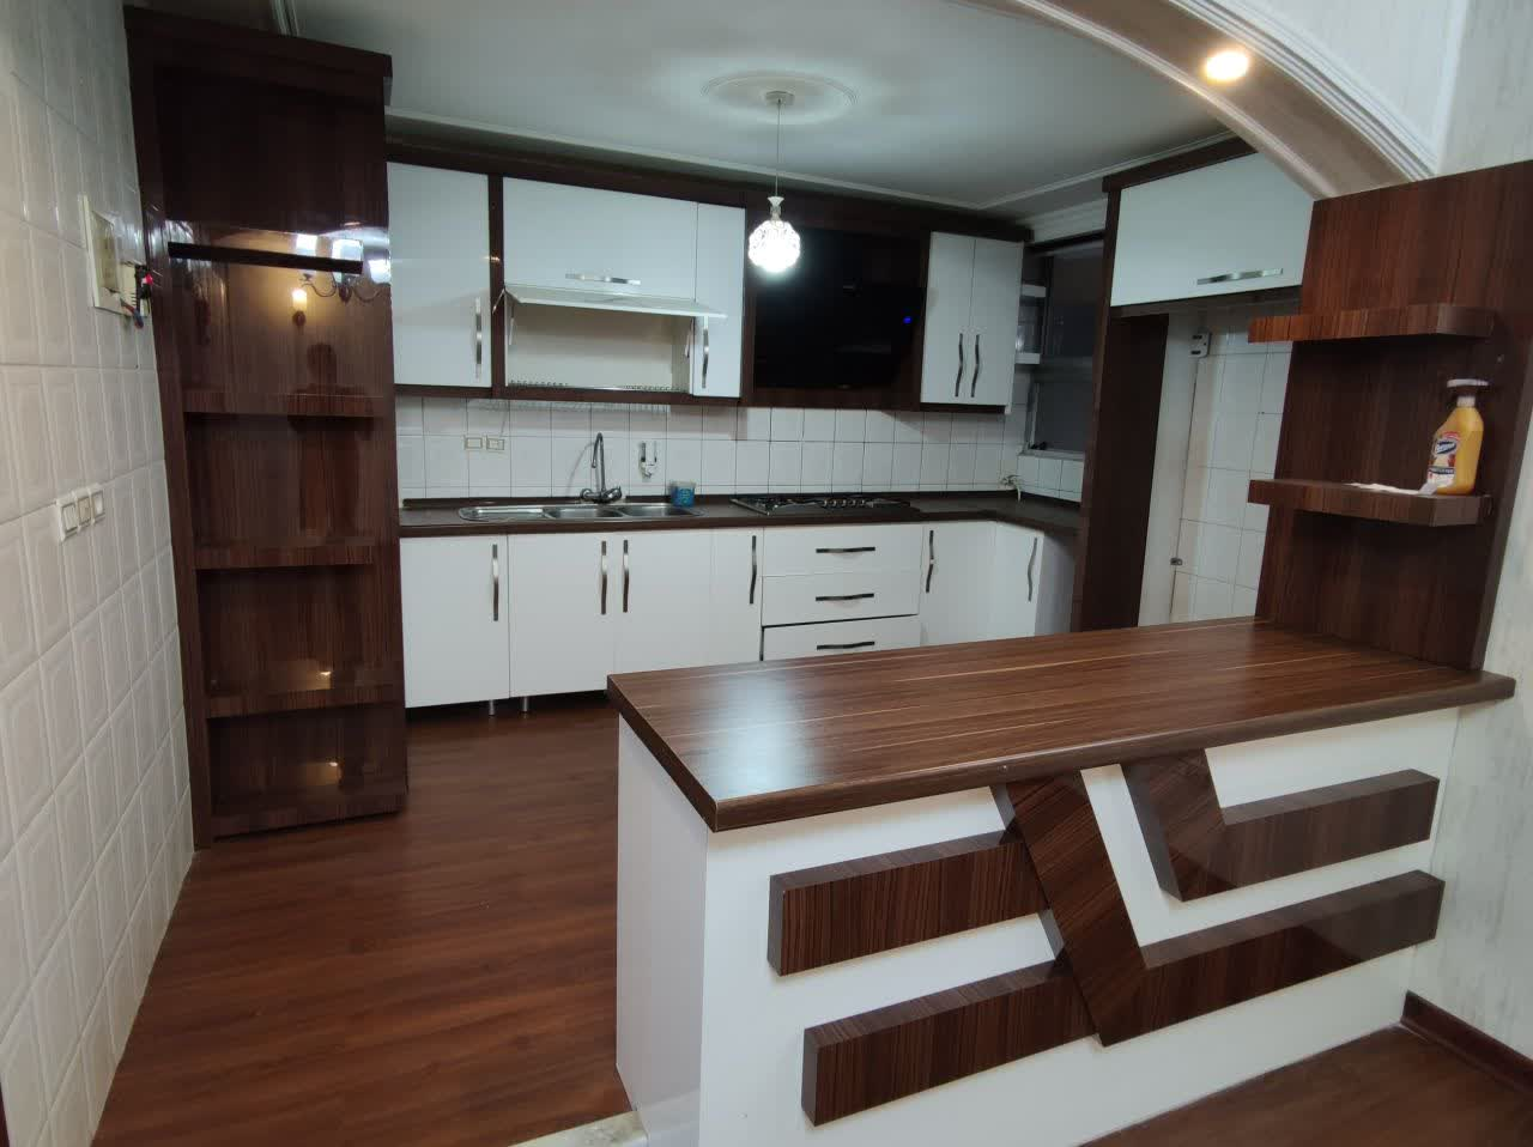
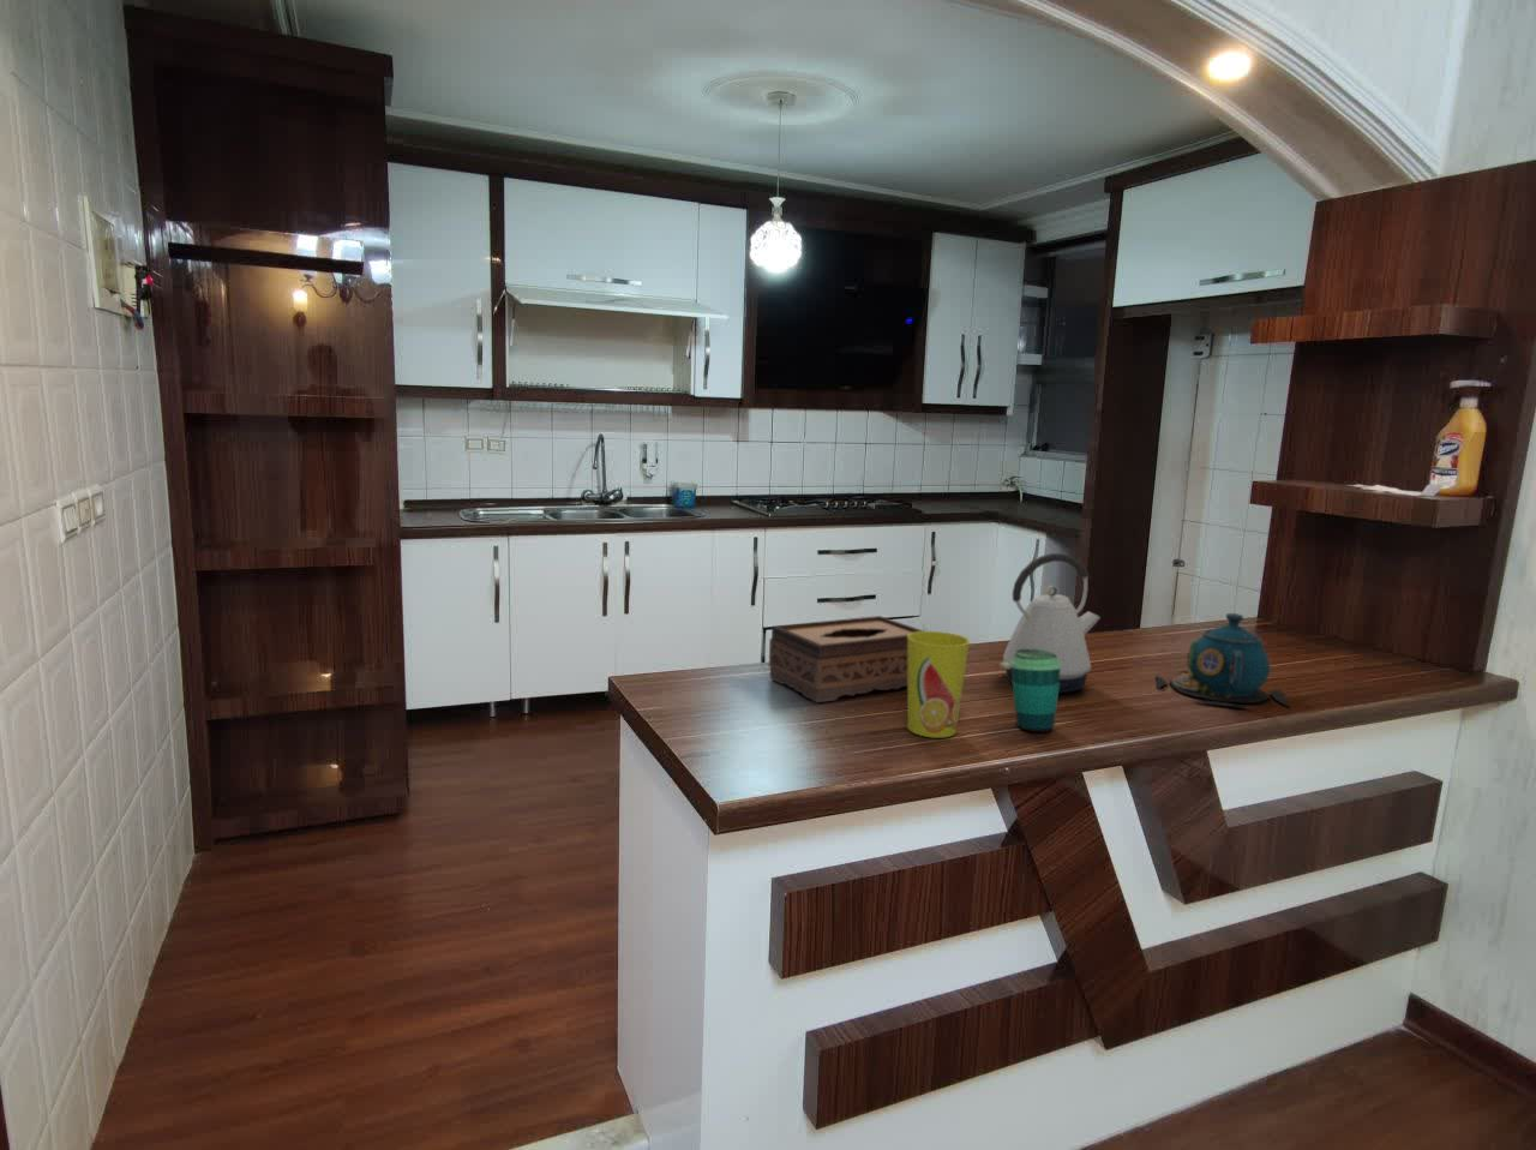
+ cup [1010,650,1061,733]
+ kettle [999,552,1101,693]
+ cup [906,631,971,738]
+ teapot [1154,612,1292,710]
+ tissue box [768,615,925,703]
